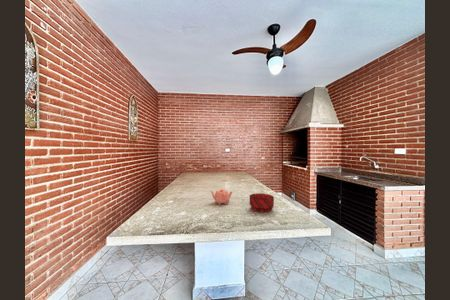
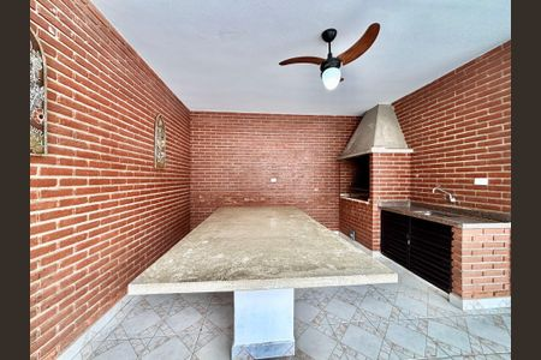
- teapot [209,188,233,206]
- bowl [249,192,275,213]
